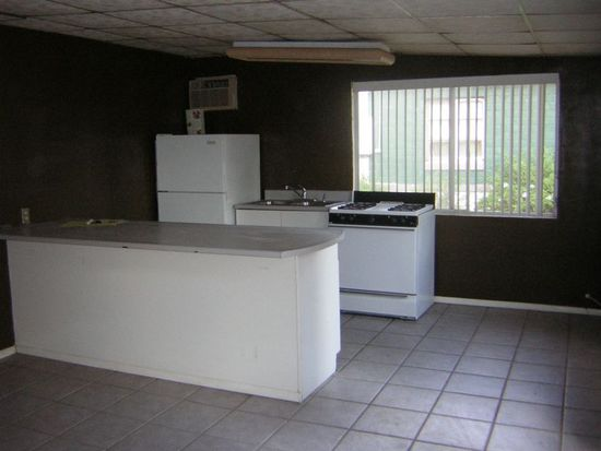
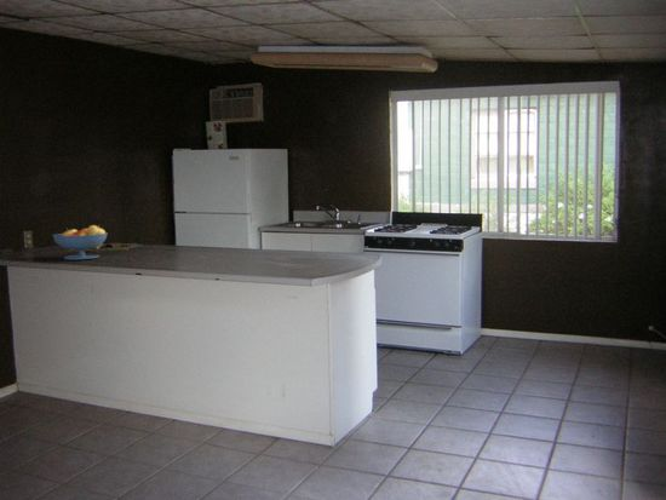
+ fruit bowl [51,224,109,260]
